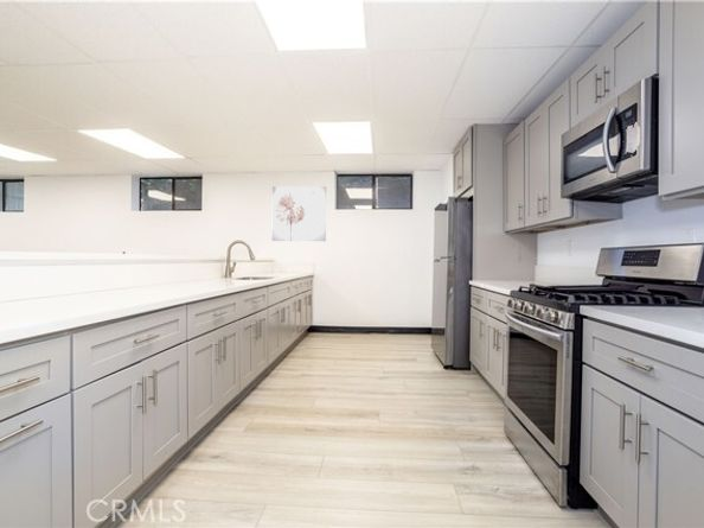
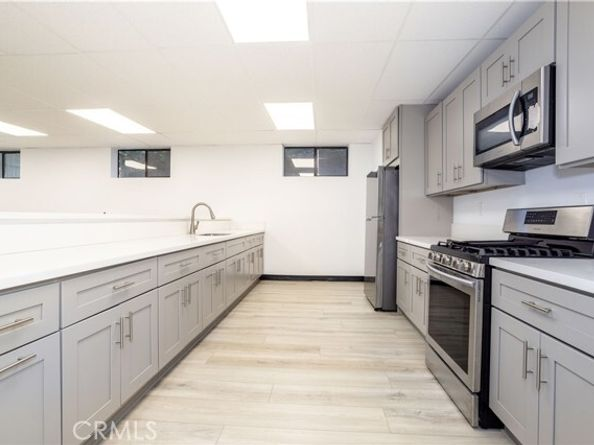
- wall art [270,185,327,242]
